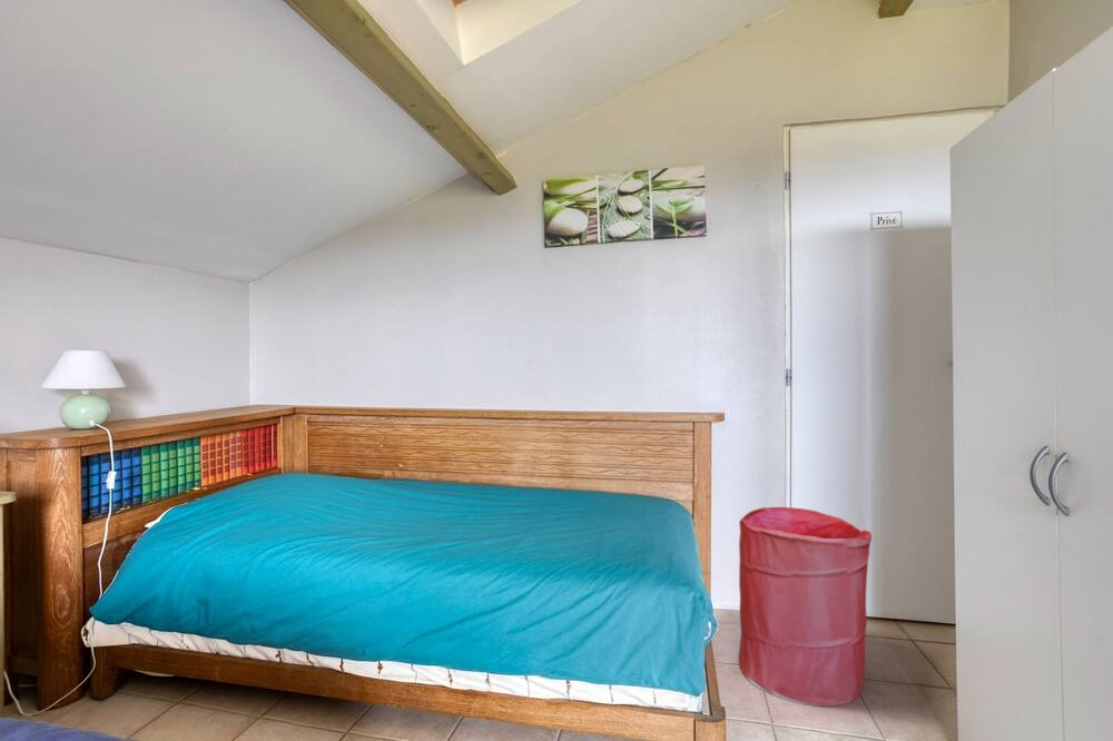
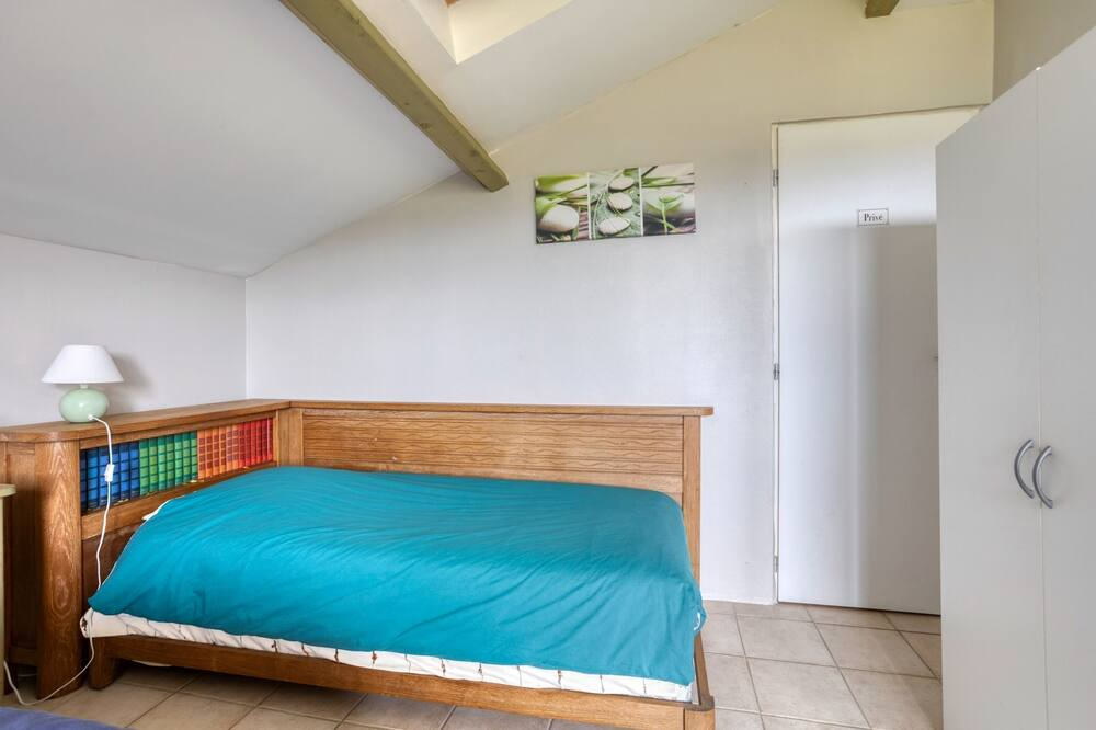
- laundry hamper [738,506,873,708]
